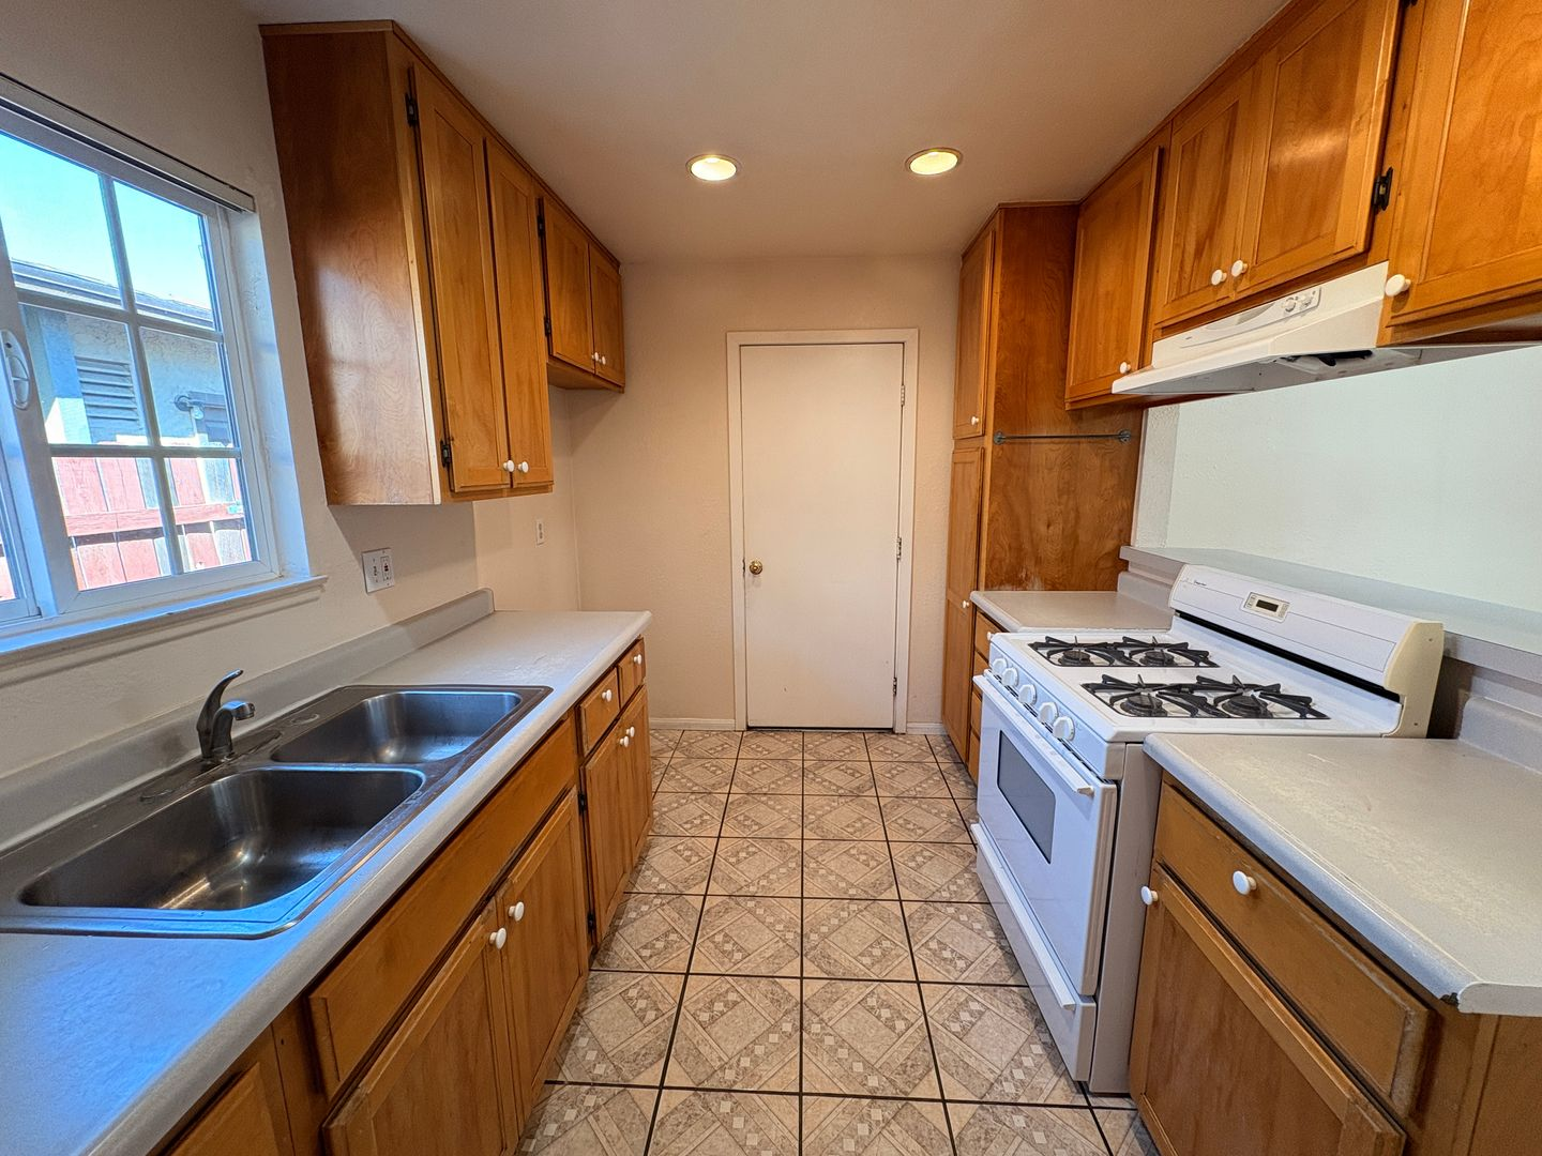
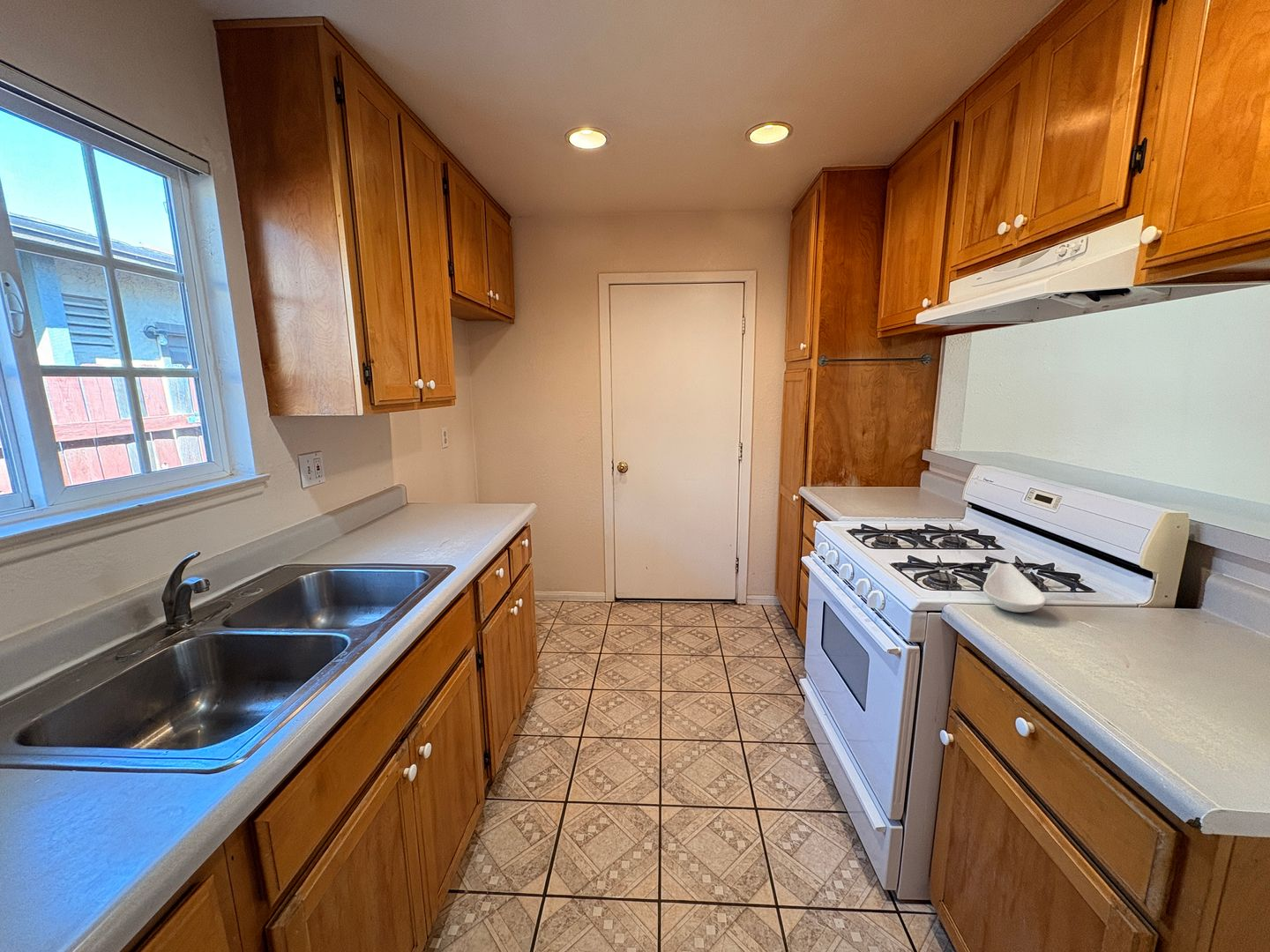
+ spoon rest [982,562,1047,614]
